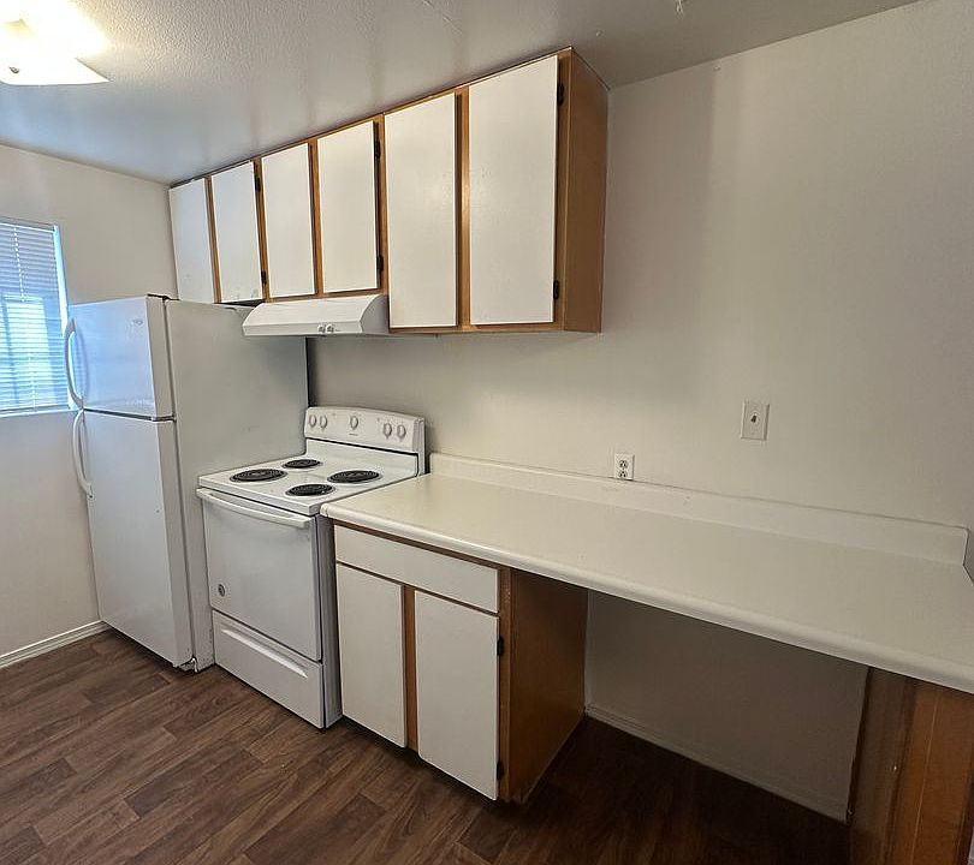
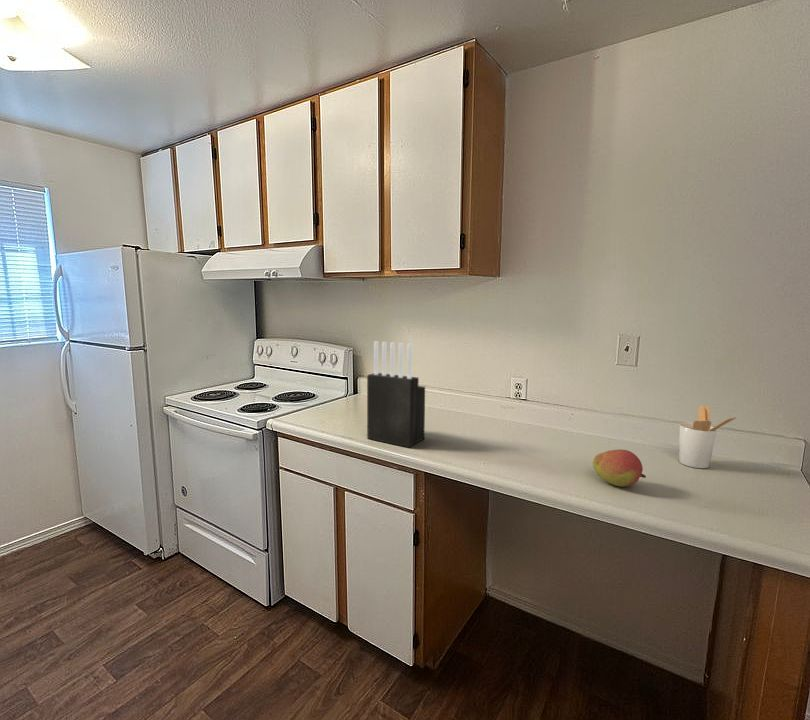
+ fruit [592,448,647,488]
+ utensil holder [678,405,740,469]
+ knife block [366,340,426,449]
